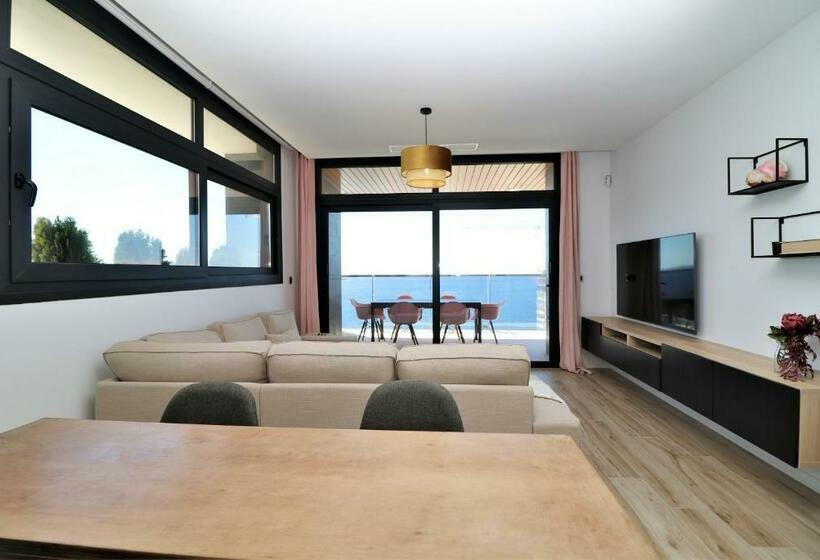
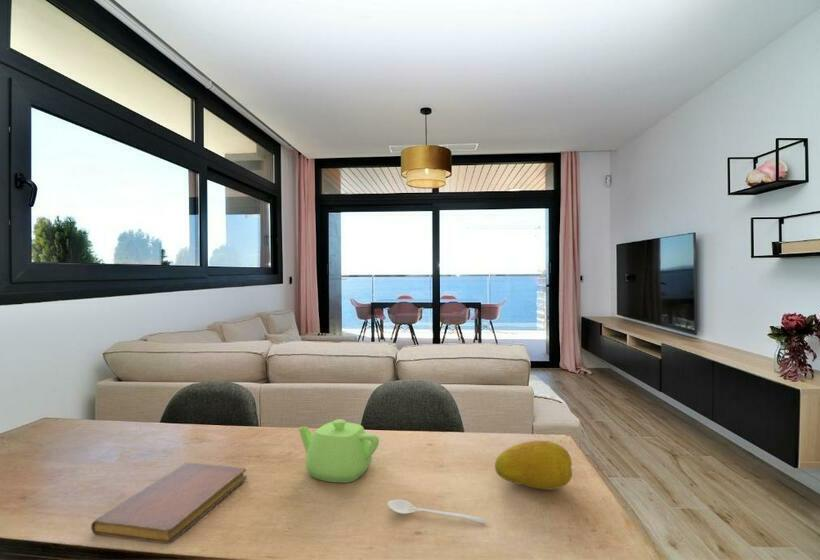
+ teapot [298,418,380,484]
+ stirrer [387,498,487,525]
+ notebook [90,461,248,545]
+ fruit [494,440,573,491]
